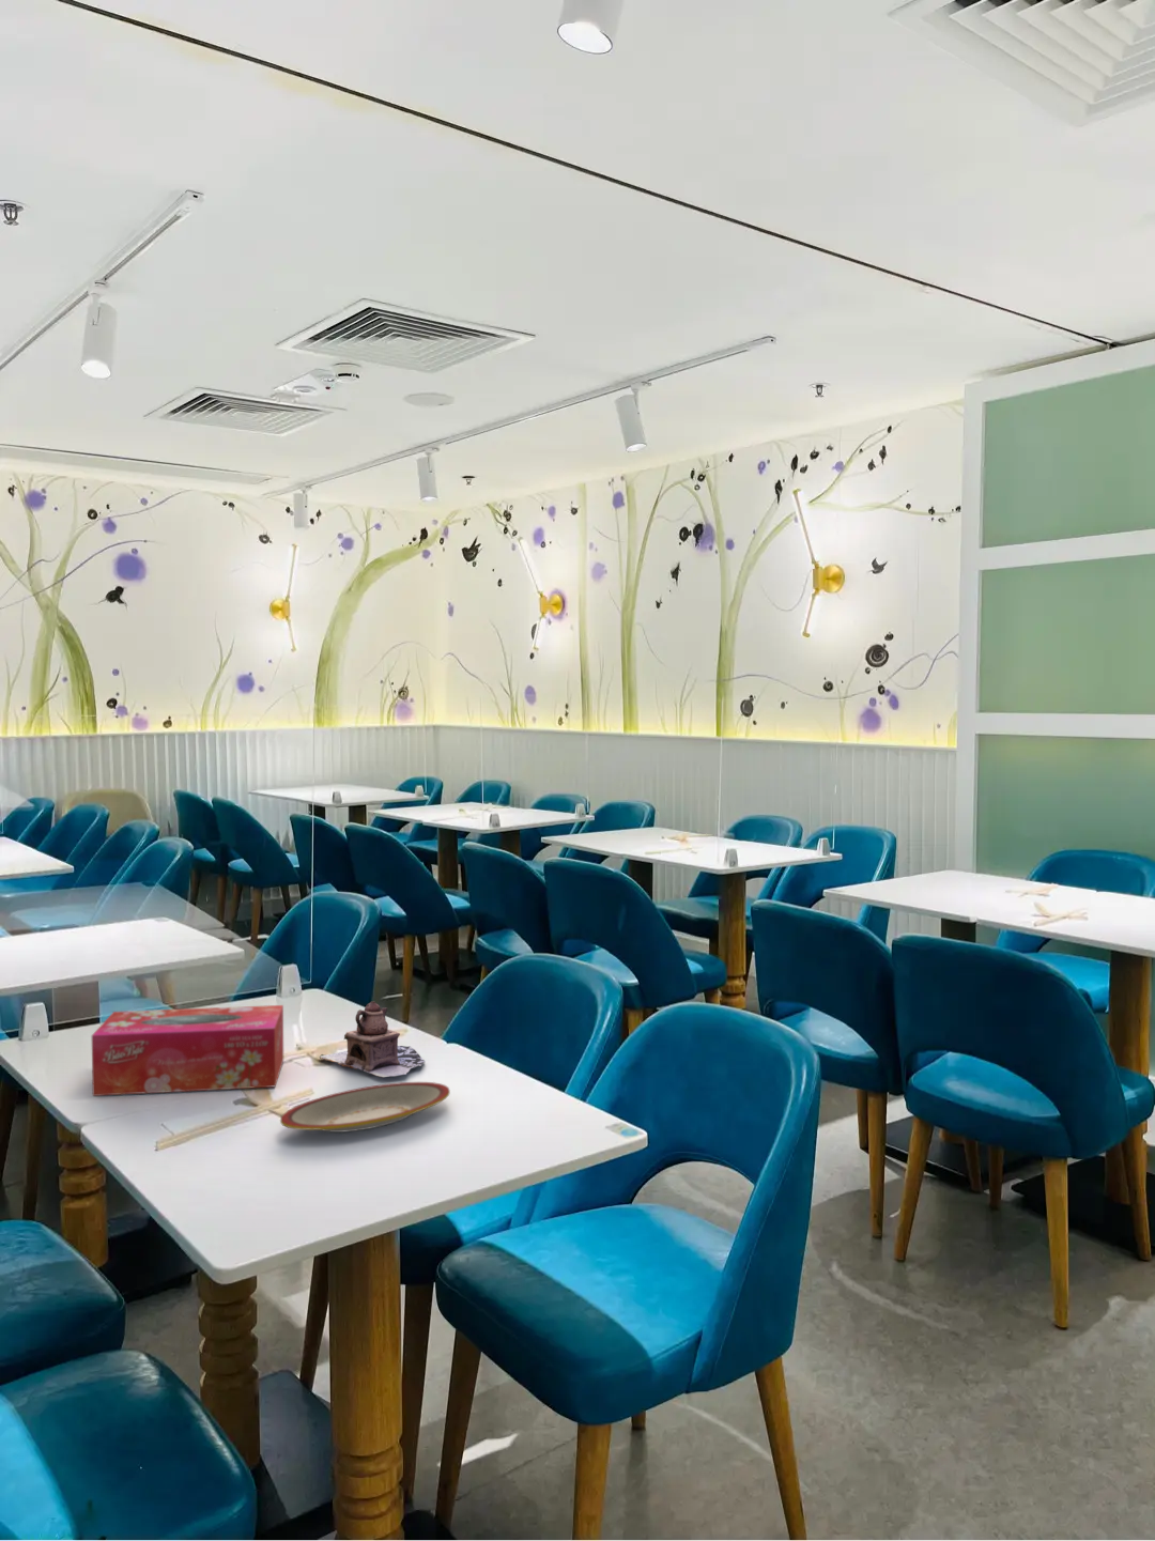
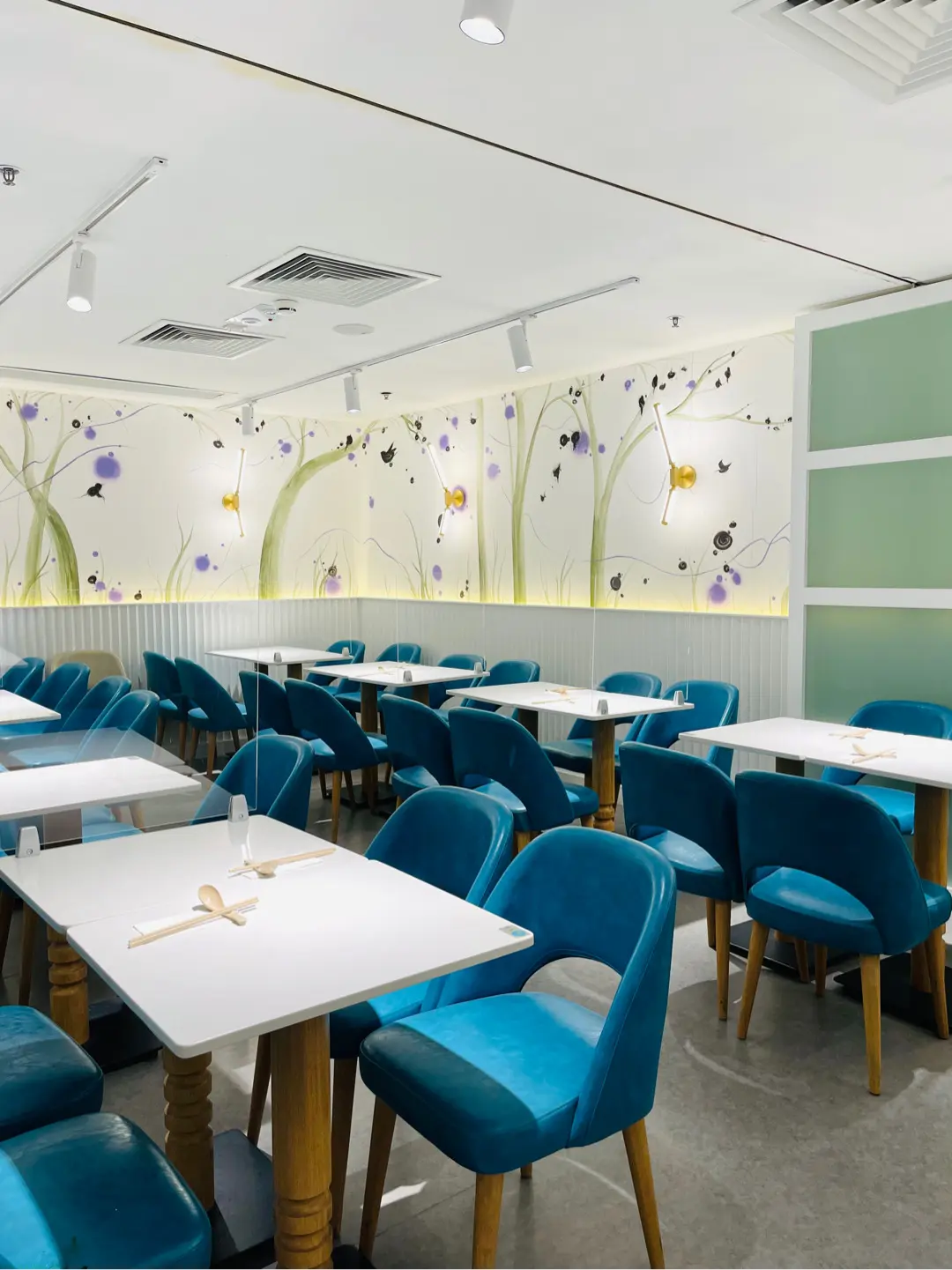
- plate [279,1081,451,1133]
- tissue box [91,1005,284,1097]
- teapot [319,1000,426,1077]
